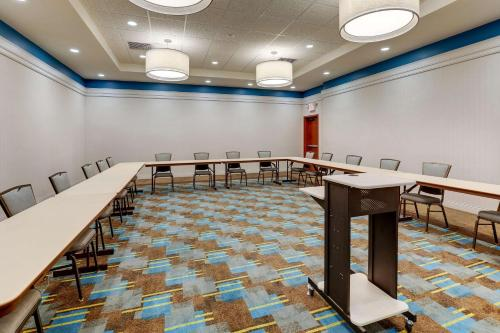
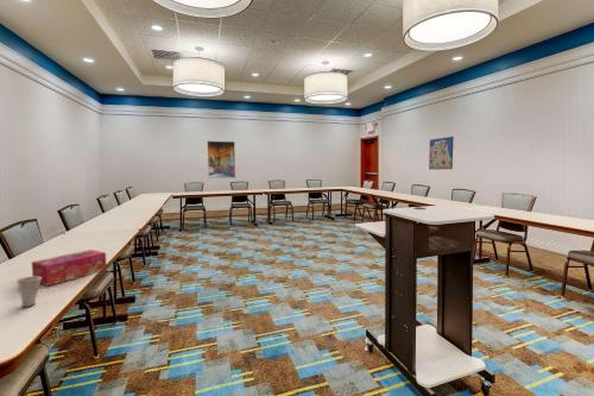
+ wall art [428,136,455,171]
+ cup [15,276,42,308]
+ tissue box [31,249,108,287]
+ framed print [207,140,236,180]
